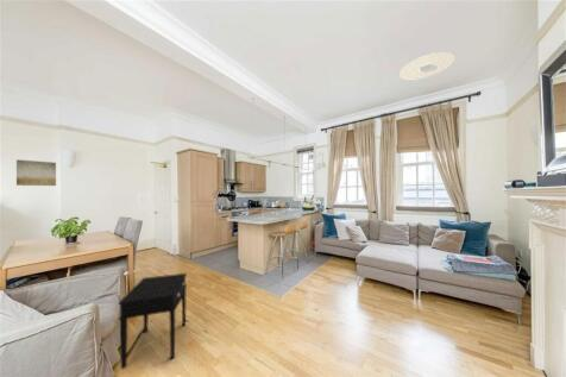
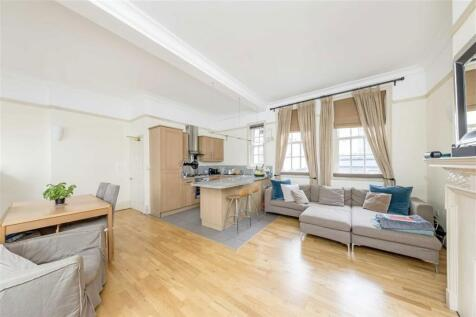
- side table [117,272,188,370]
- wall art [15,158,57,187]
- ceiling light [398,51,455,82]
